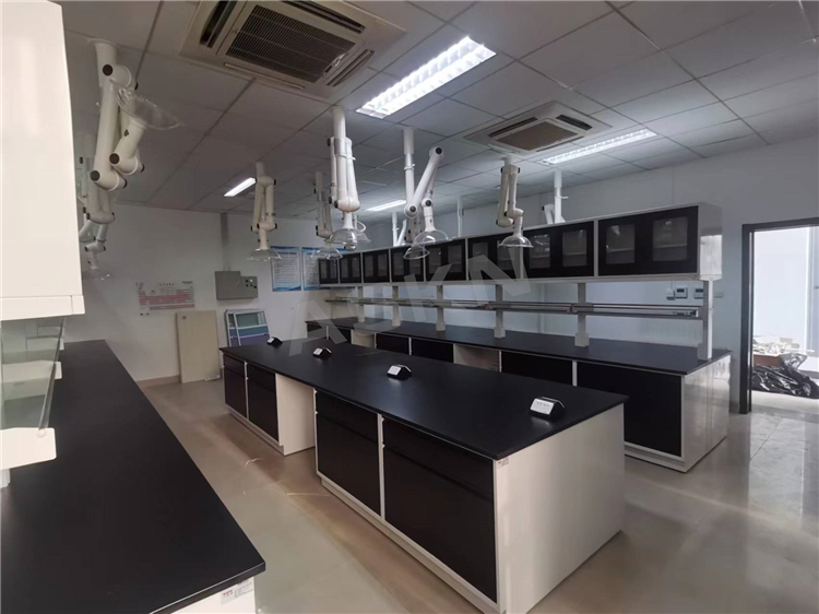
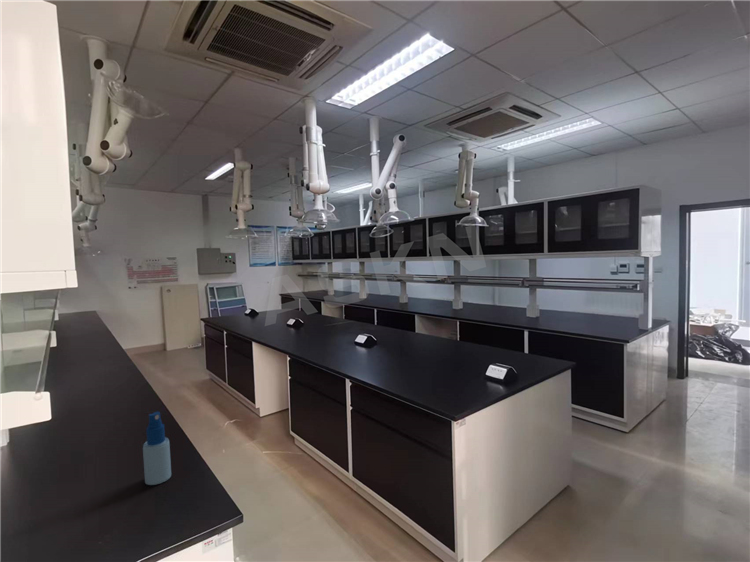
+ spray bottle [142,411,172,486]
